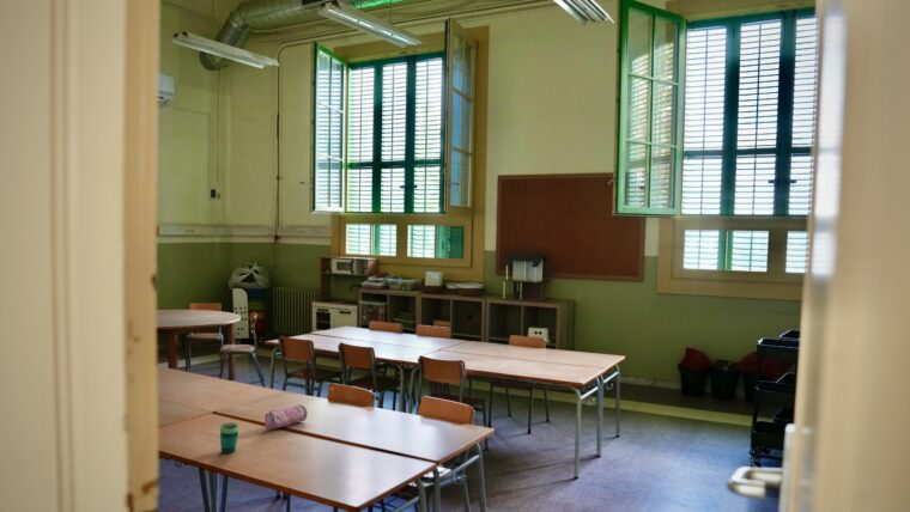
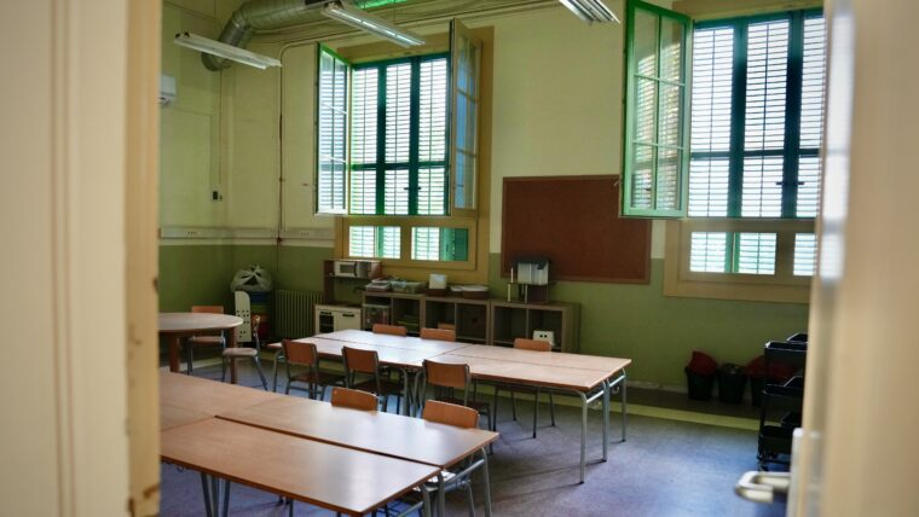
- pencil case [263,403,309,431]
- cup [219,421,241,455]
